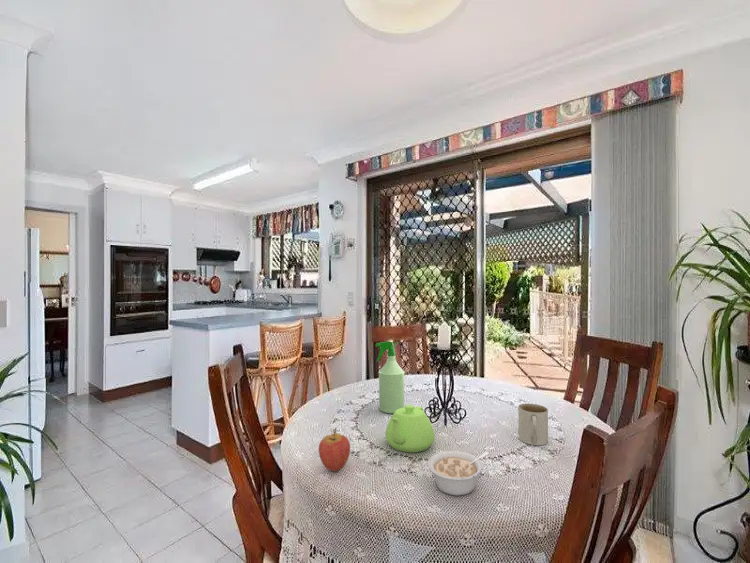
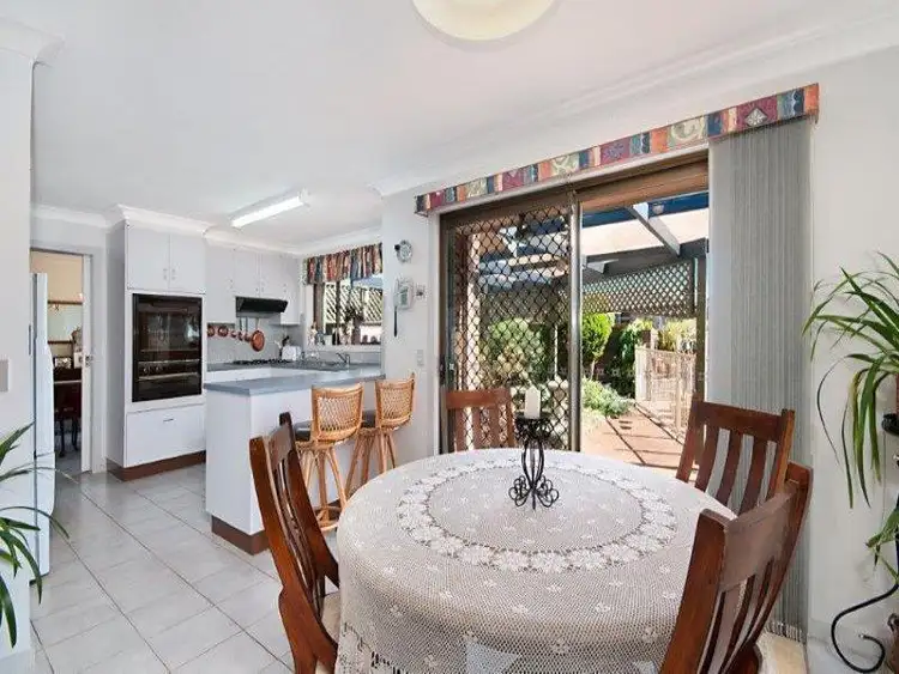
- spray bottle [375,340,406,414]
- mug [517,403,549,446]
- legume [427,450,490,497]
- teapot [384,404,435,453]
- fruit [318,427,351,472]
